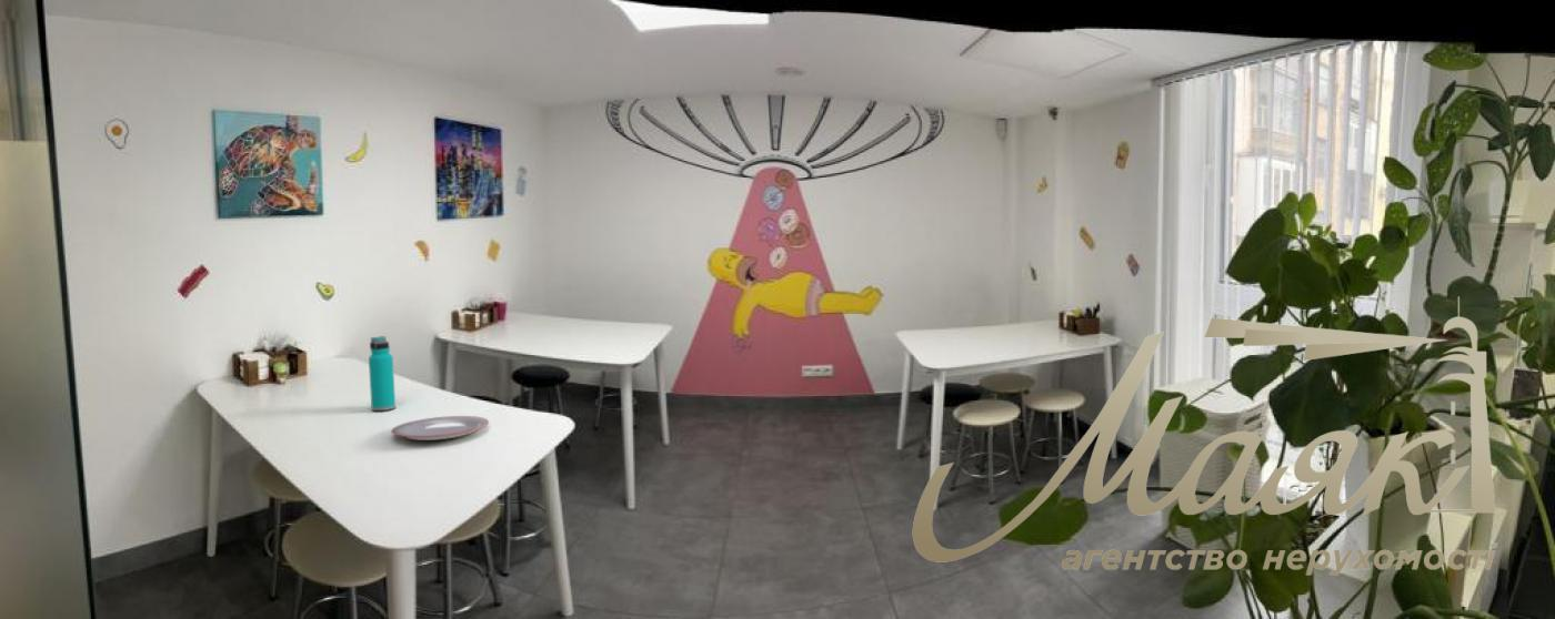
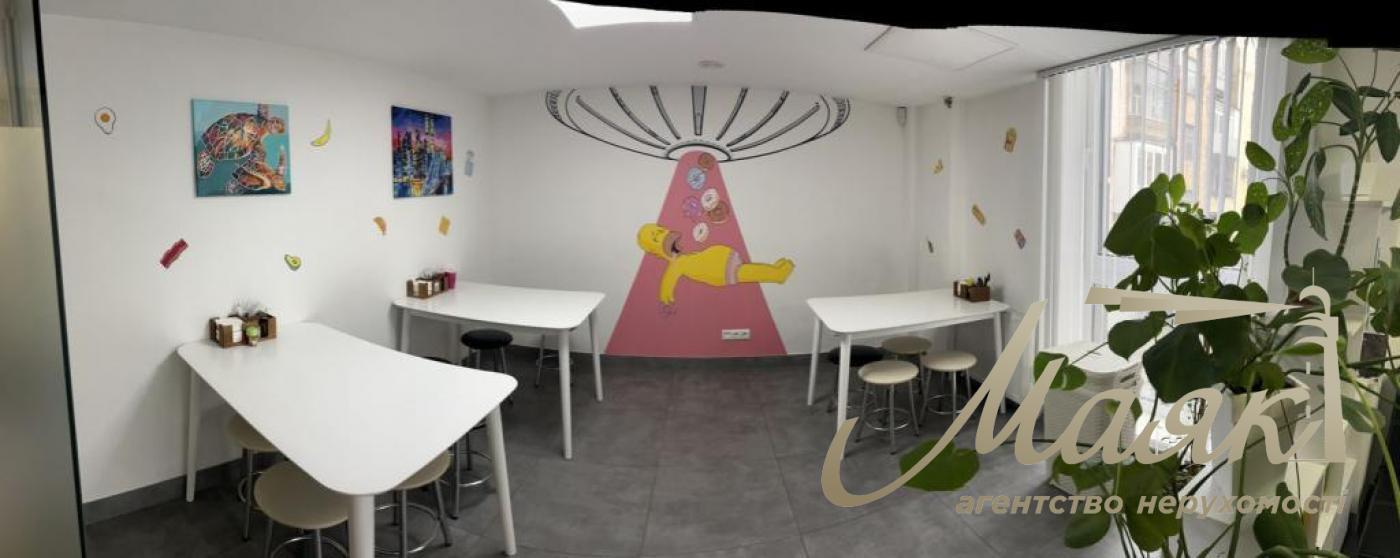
- plate [391,415,490,442]
- water bottle [368,335,397,412]
